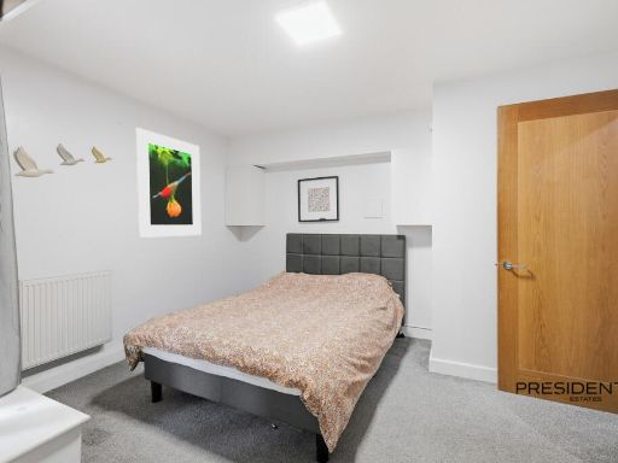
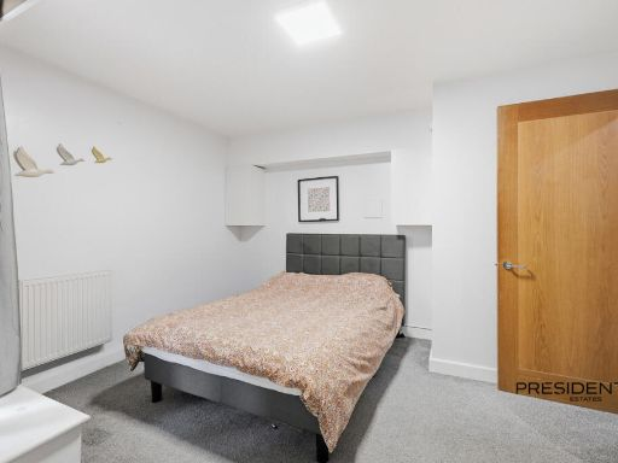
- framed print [135,127,202,239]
